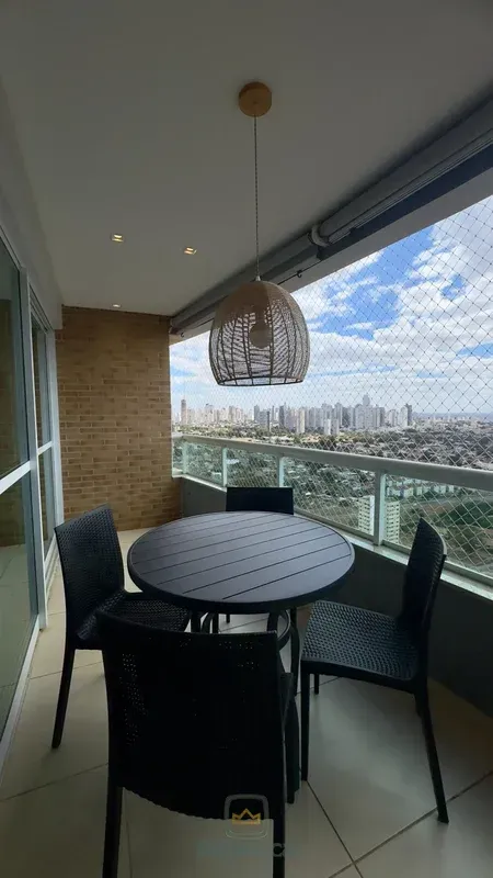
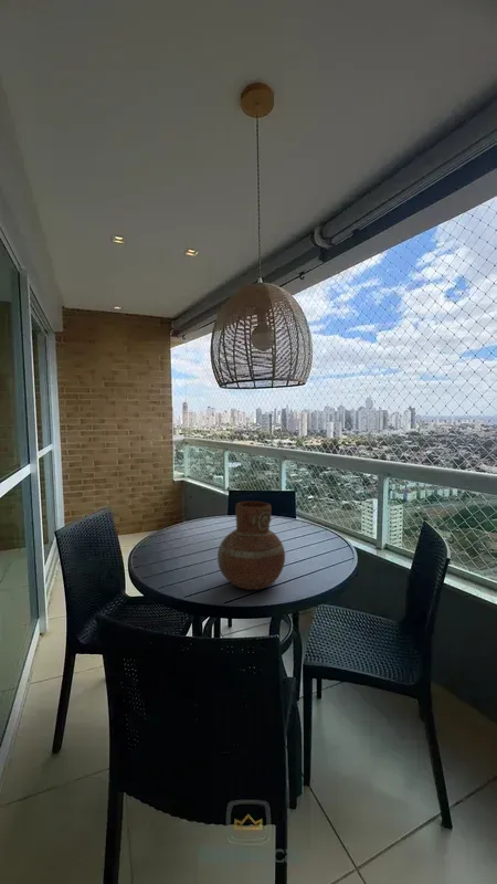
+ vase [216,501,286,591]
